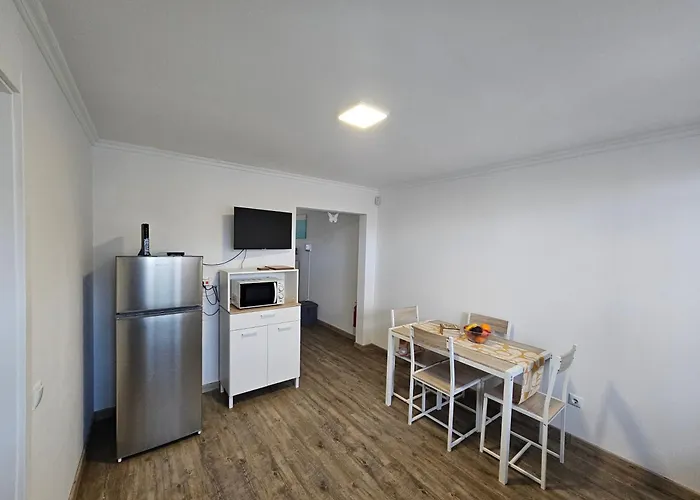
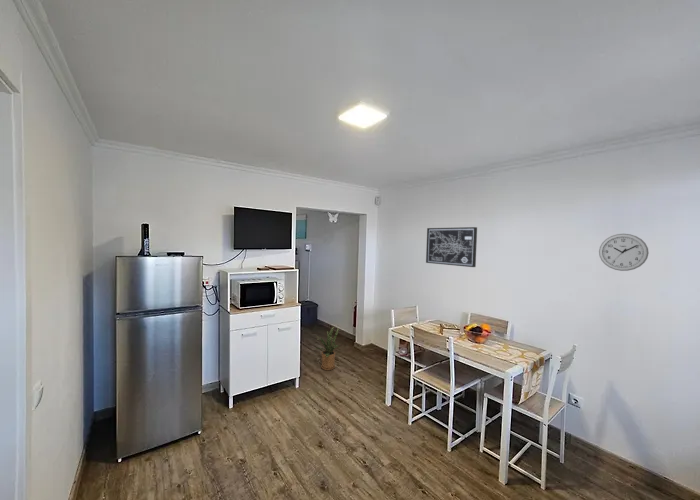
+ wall clock [598,233,650,272]
+ house plant [315,326,340,371]
+ wall art [425,226,478,268]
